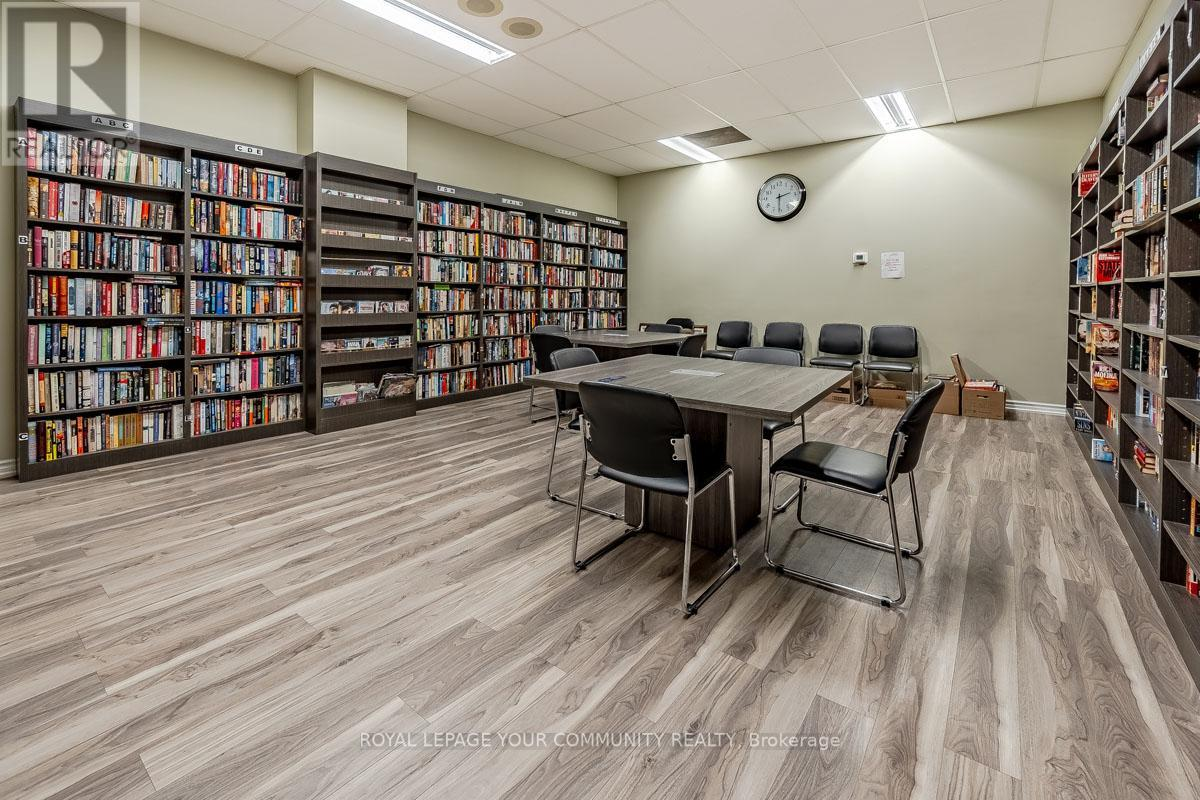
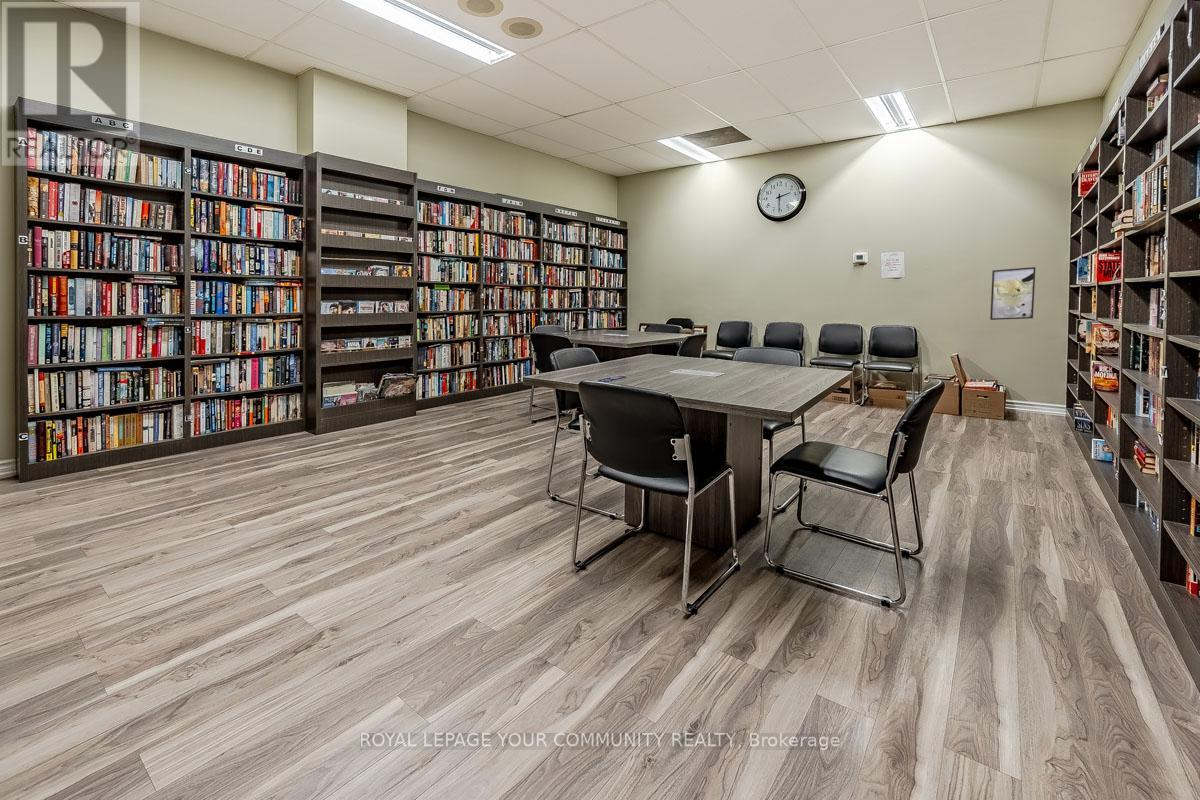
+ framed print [989,266,1037,321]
